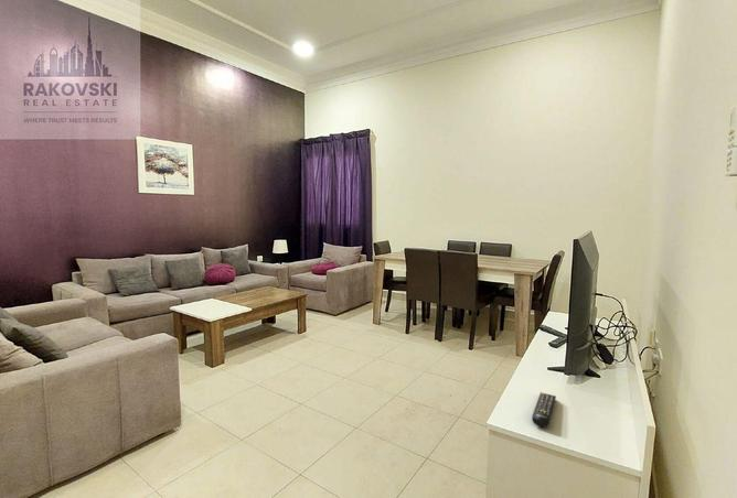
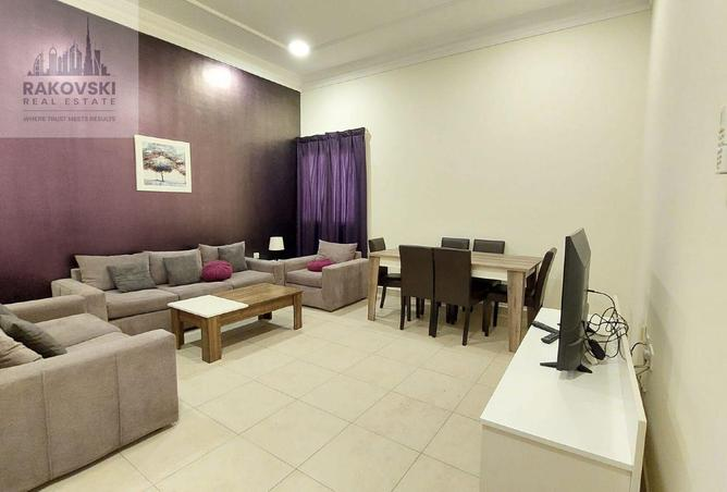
- remote control [531,391,557,429]
